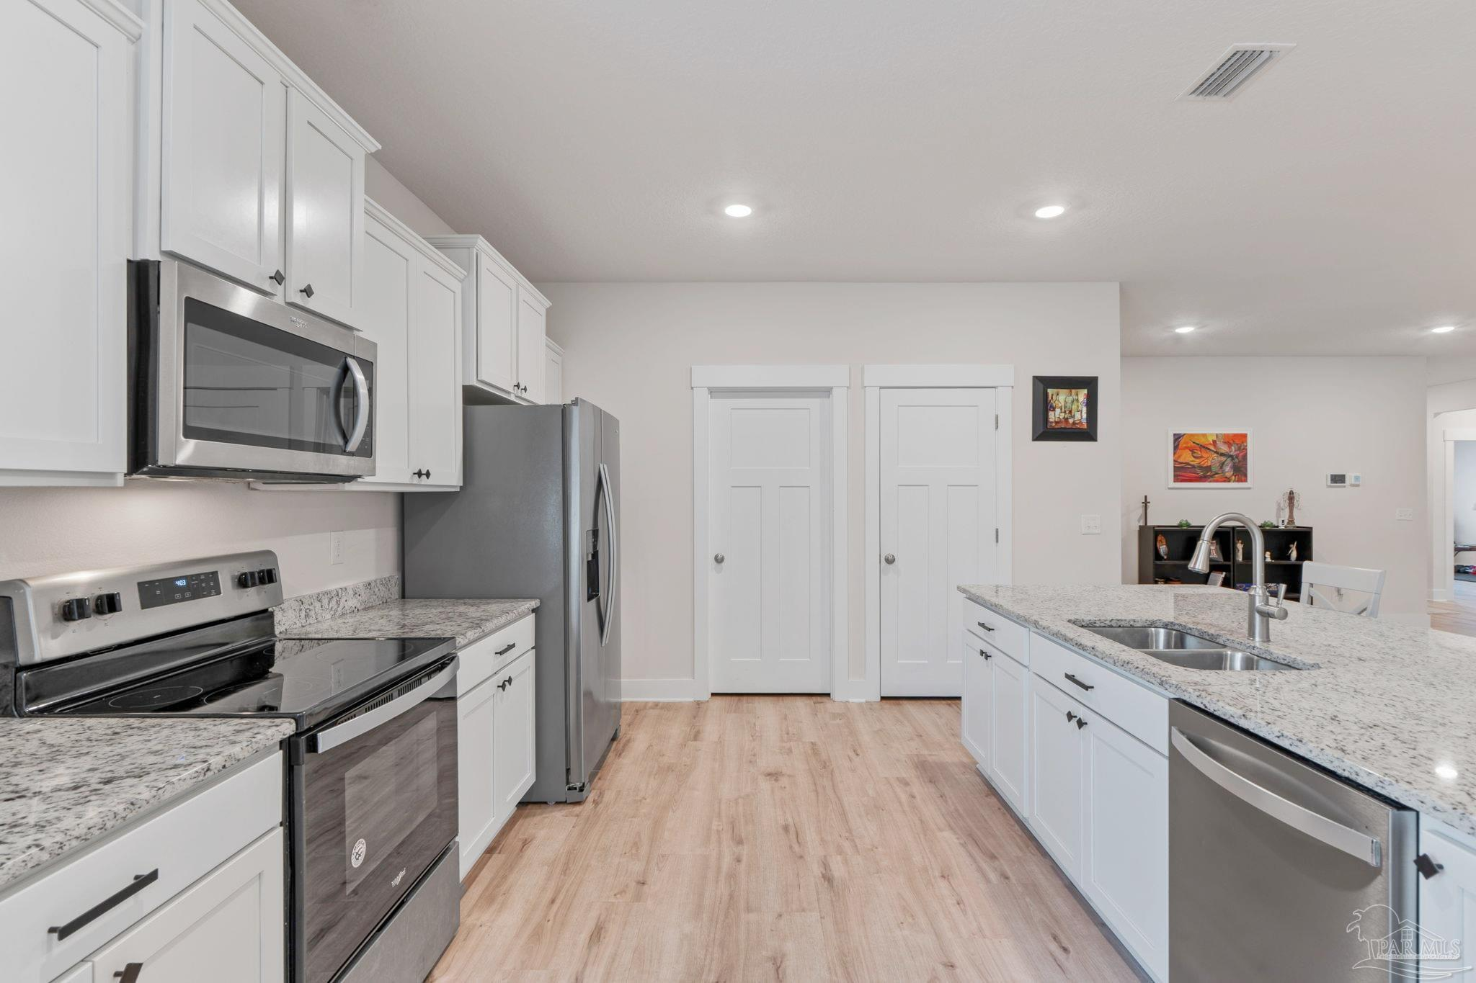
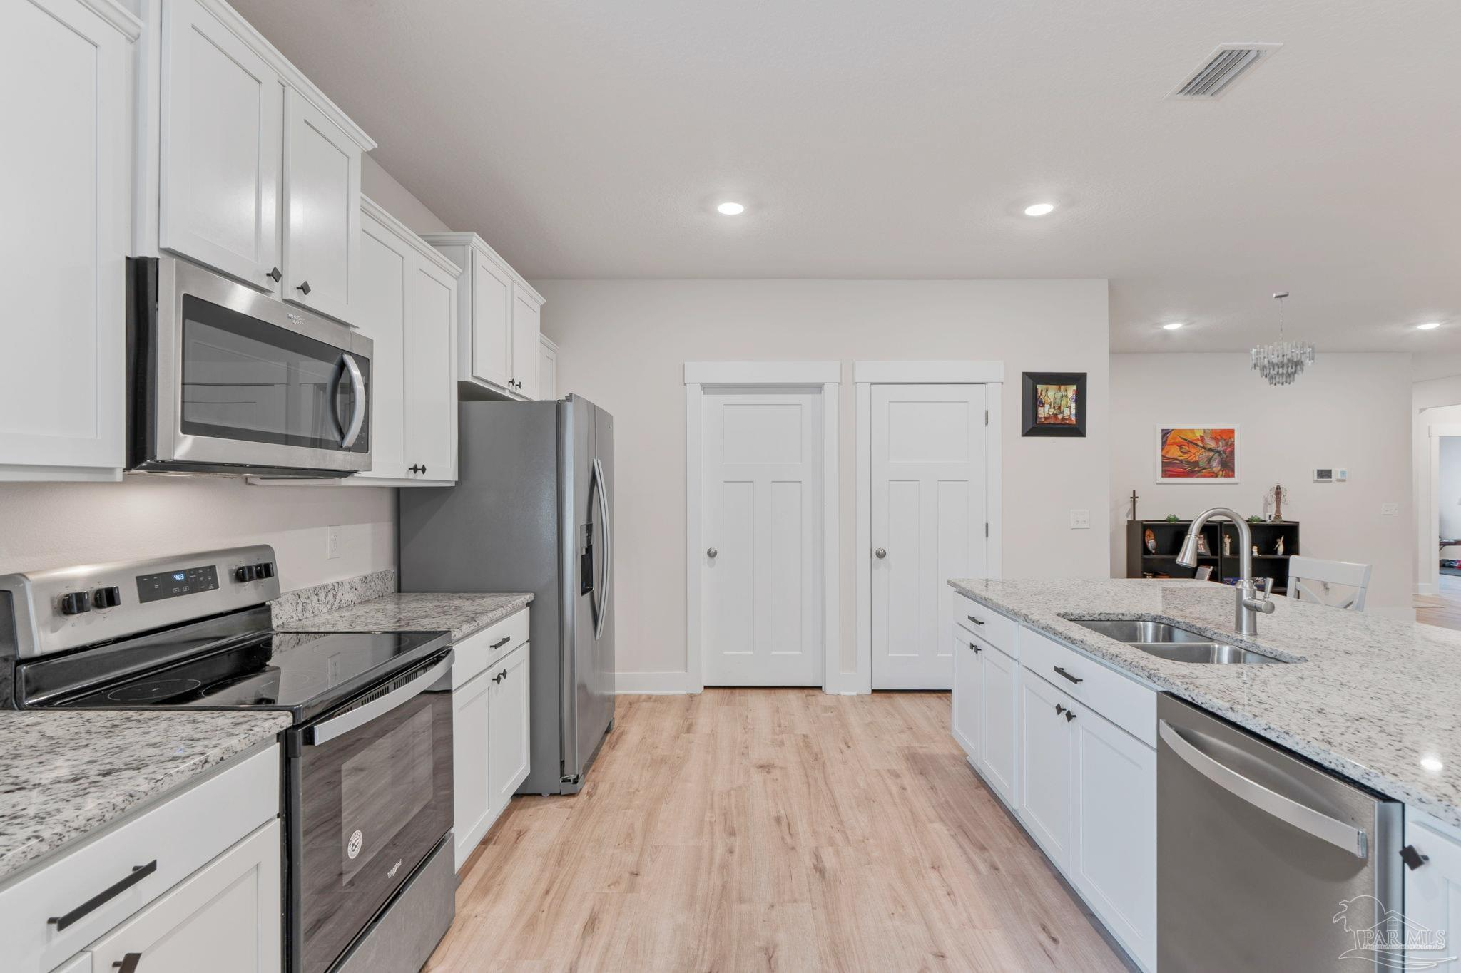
+ chandelier [1249,291,1315,387]
